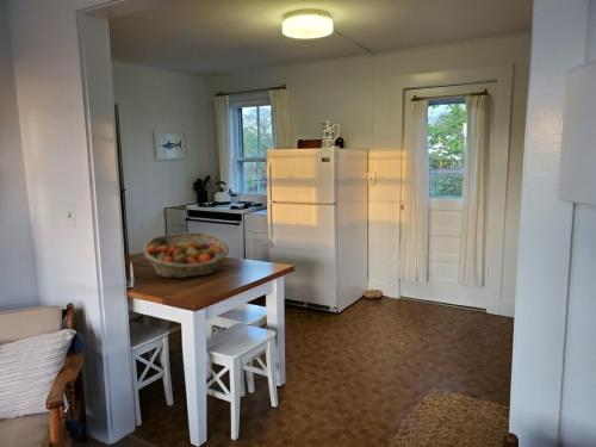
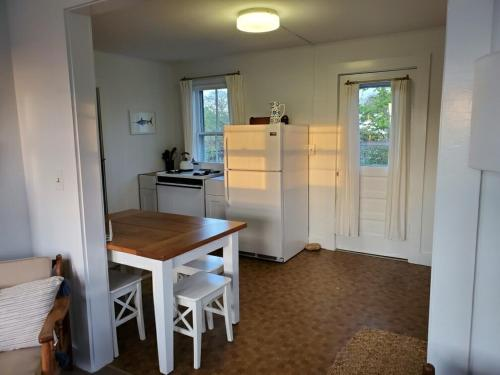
- fruit basket [142,231,230,279]
